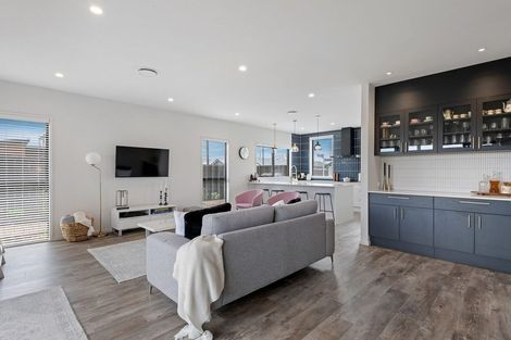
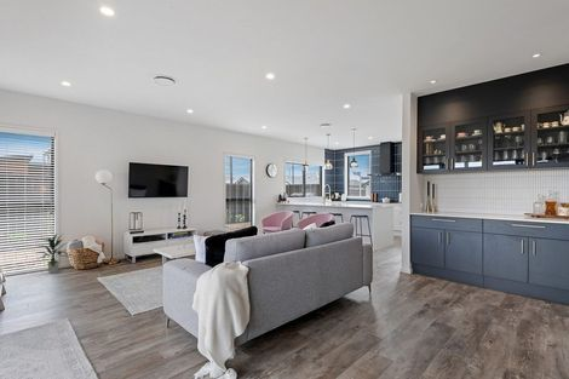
+ indoor plant [36,232,69,275]
